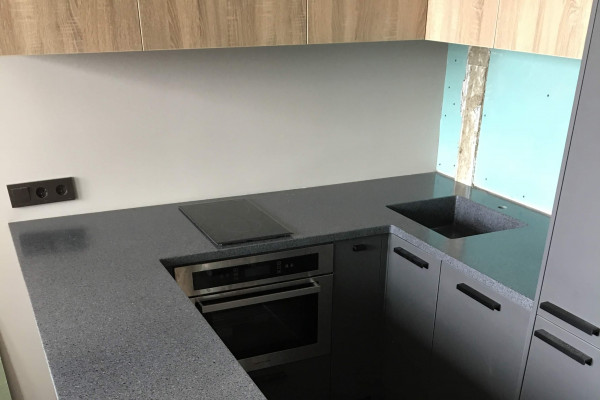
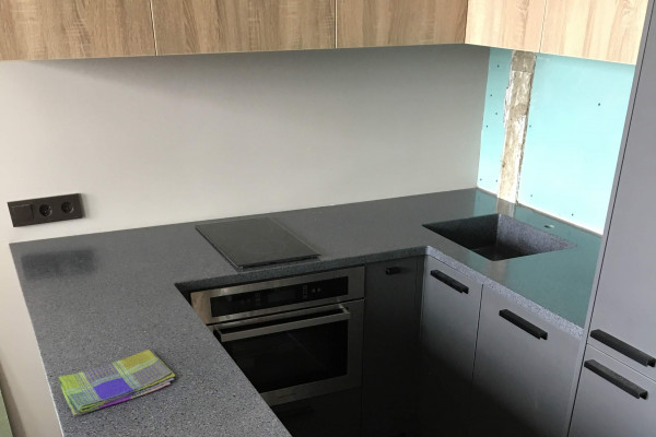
+ dish towel [57,349,176,417]
